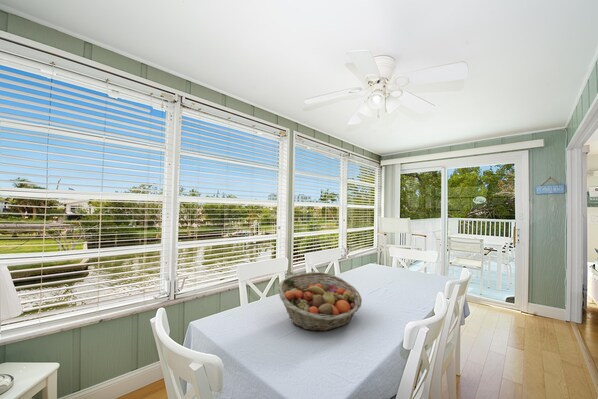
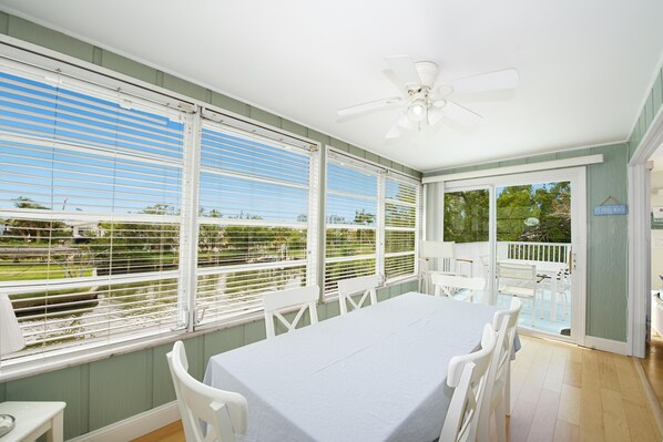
- fruit basket [277,271,363,332]
